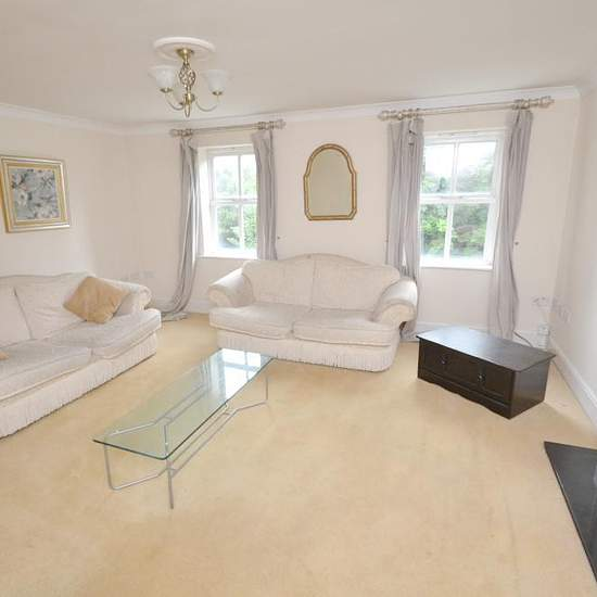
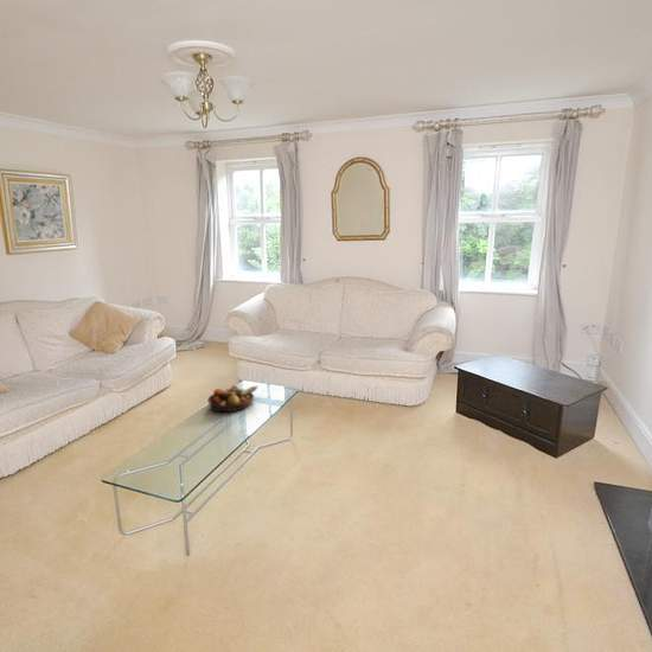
+ fruit bowl [206,384,258,413]
